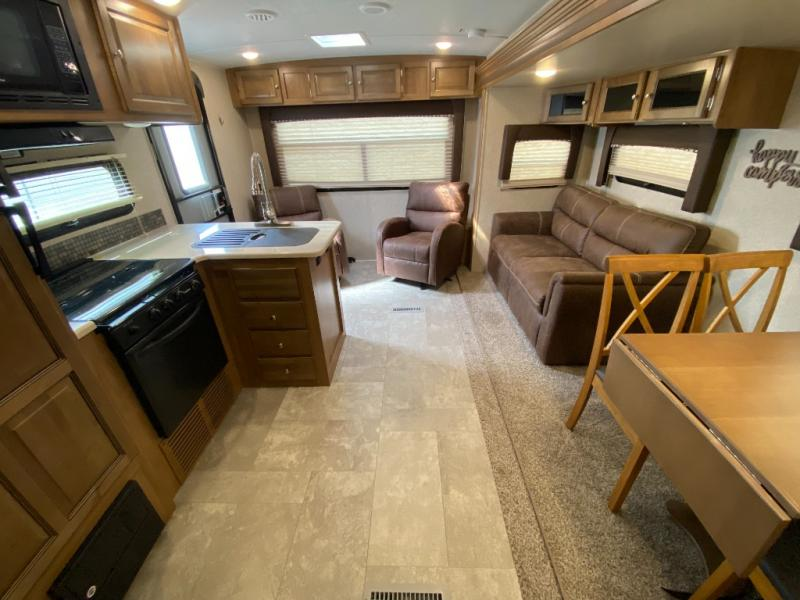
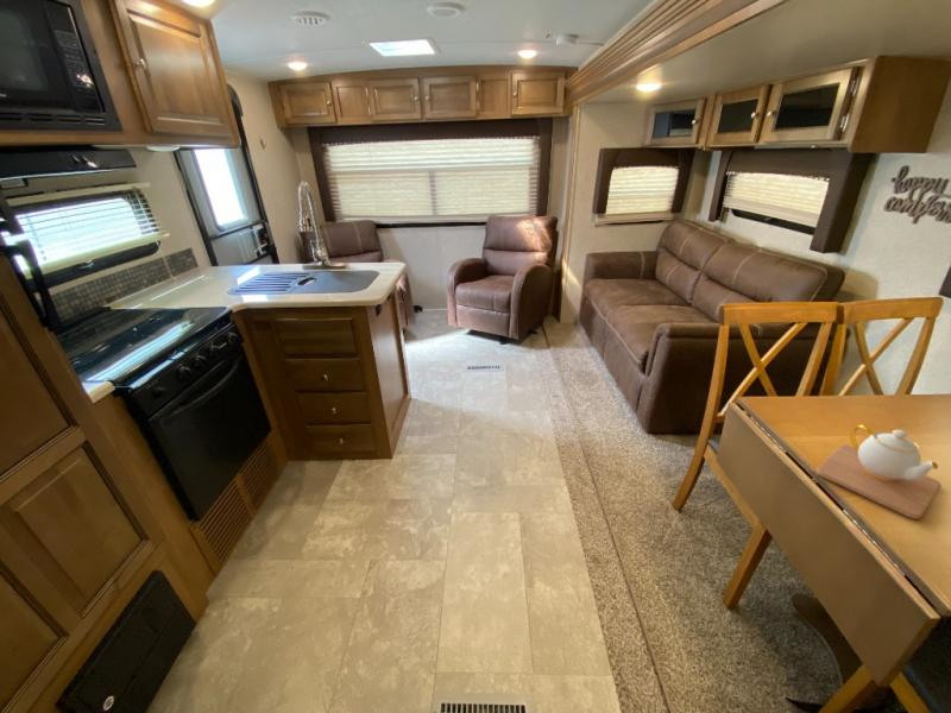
+ teapot [815,424,943,520]
